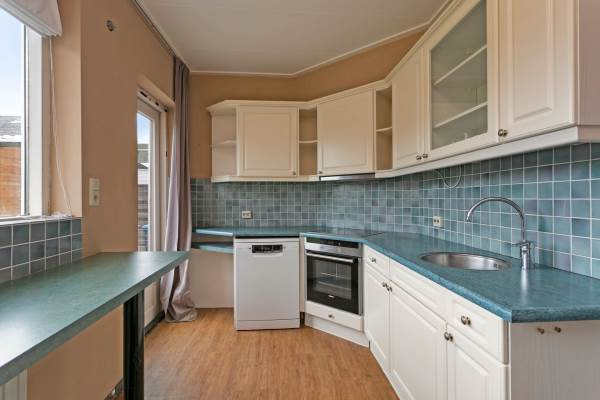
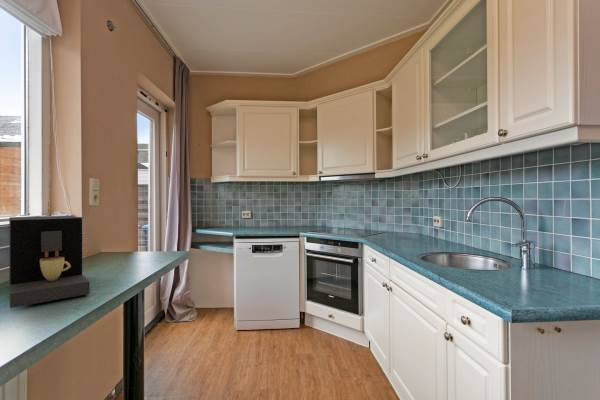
+ coffee maker [8,215,90,309]
